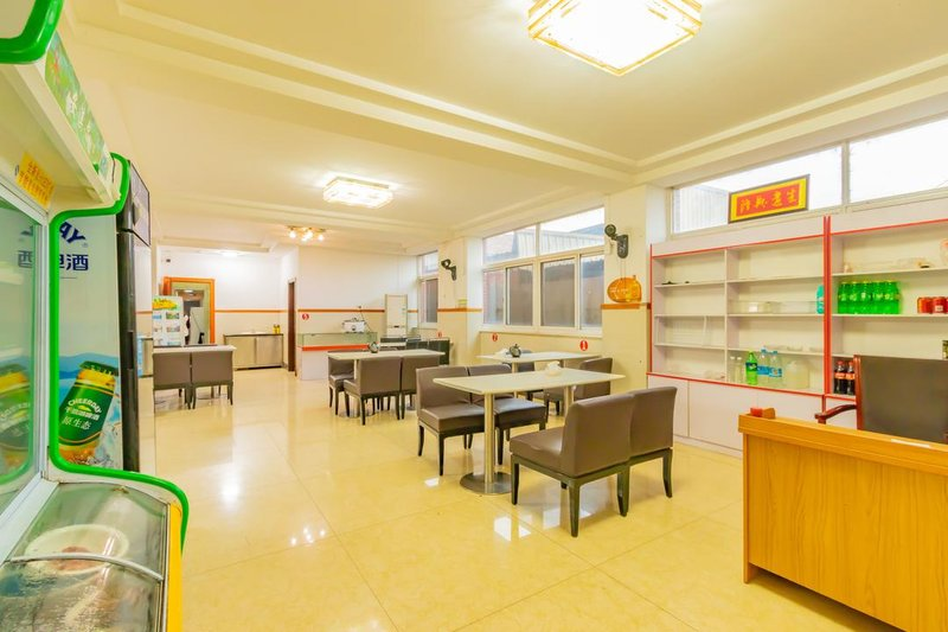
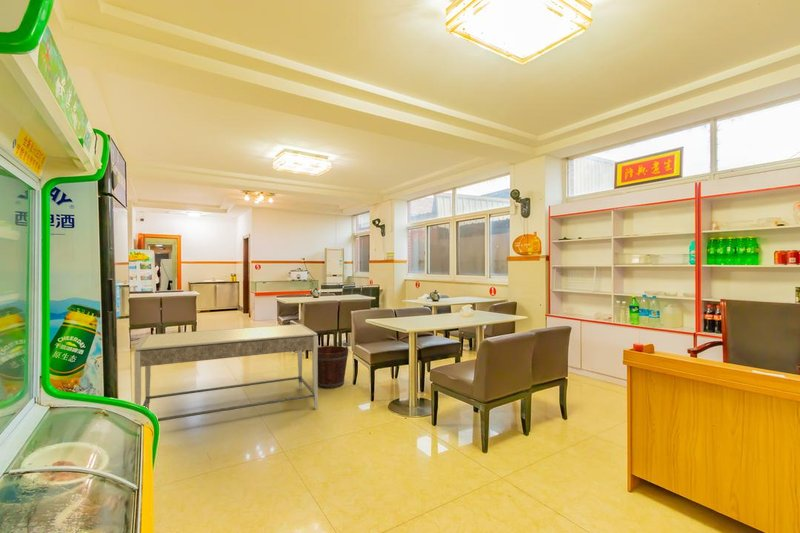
+ dining table [133,323,319,422]
+ bucket [318,345,349,389]
